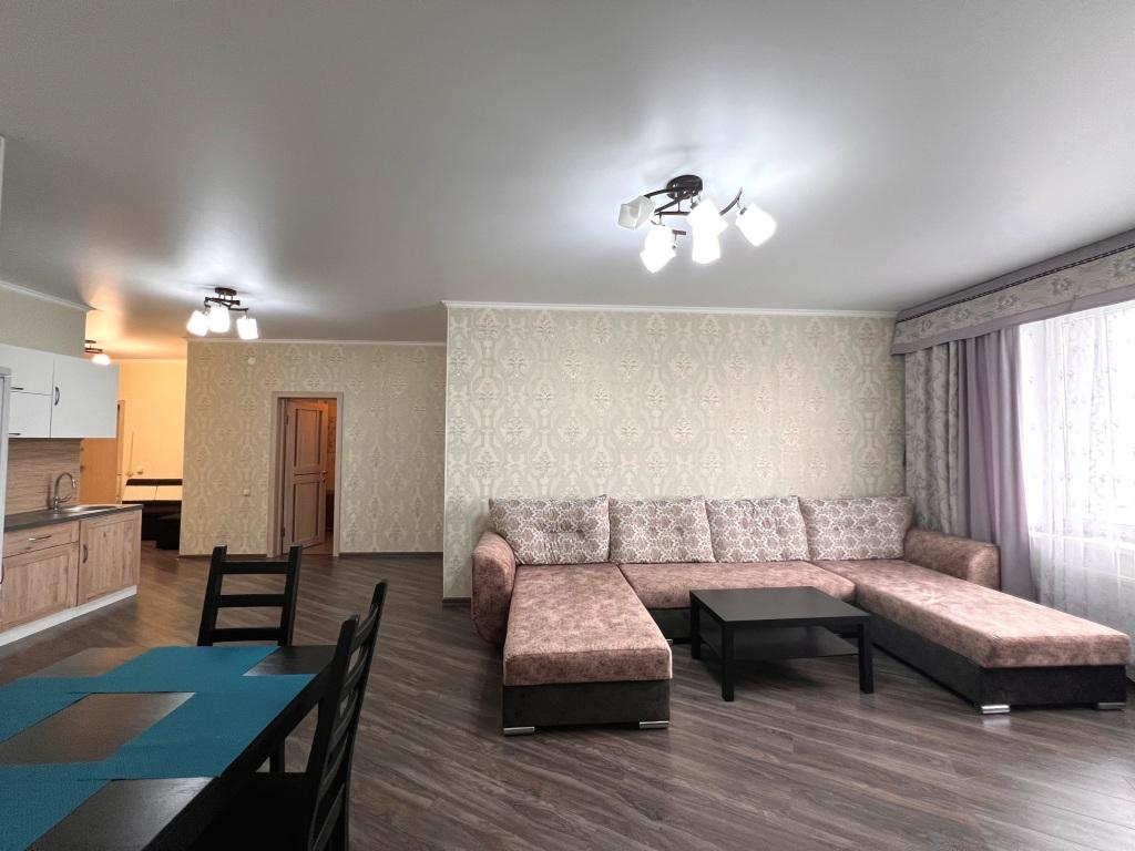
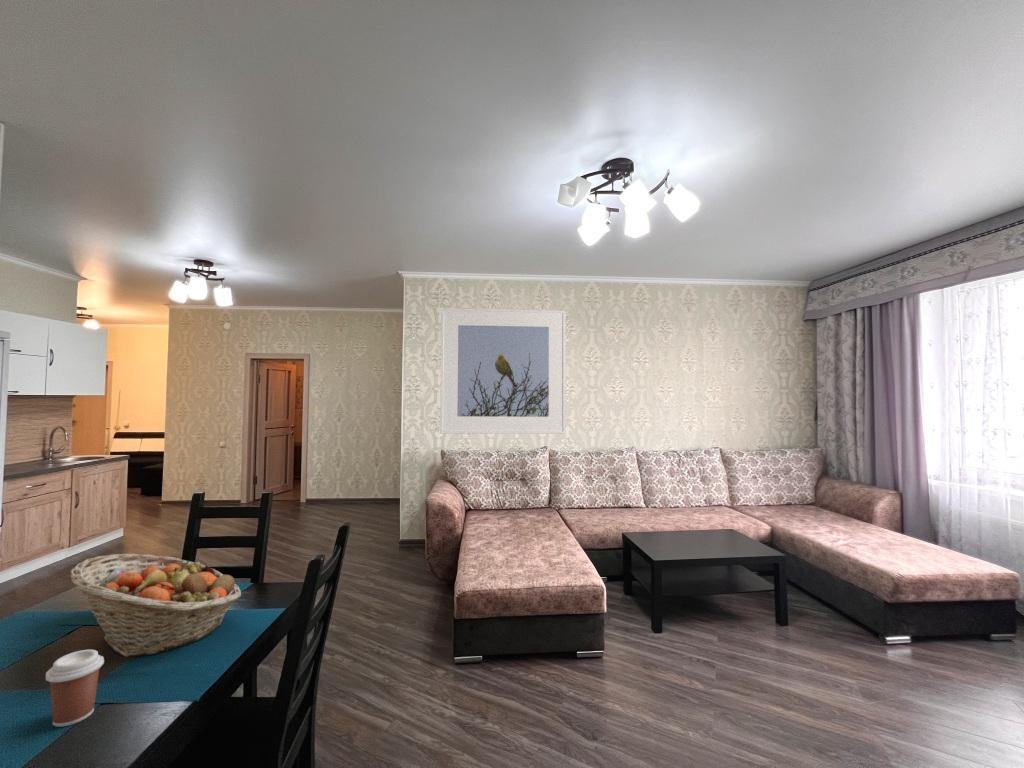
+ coffee cup [45,649,105,728]
+ fruit basket [69,553,242,658]
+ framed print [439,307,566,435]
